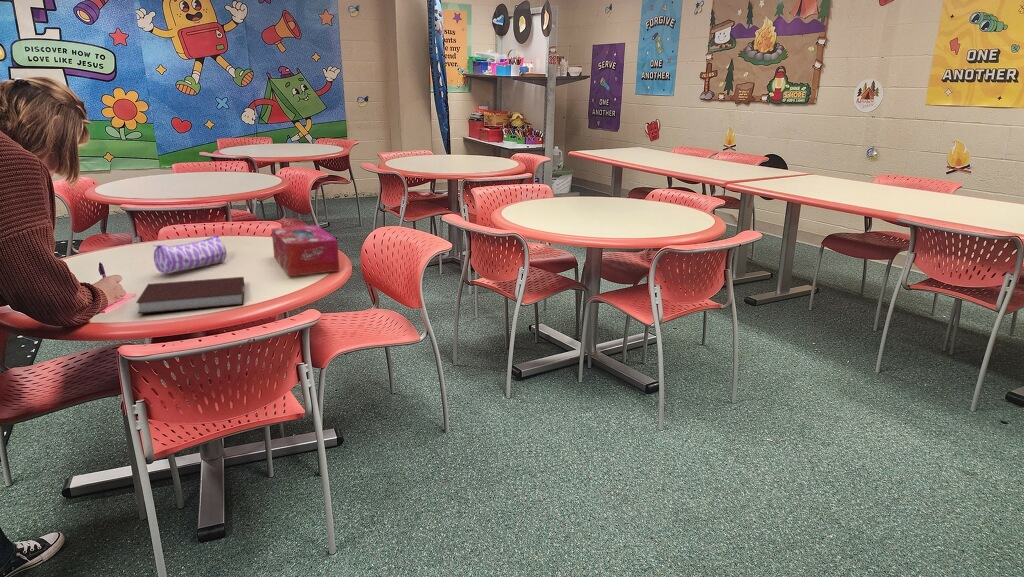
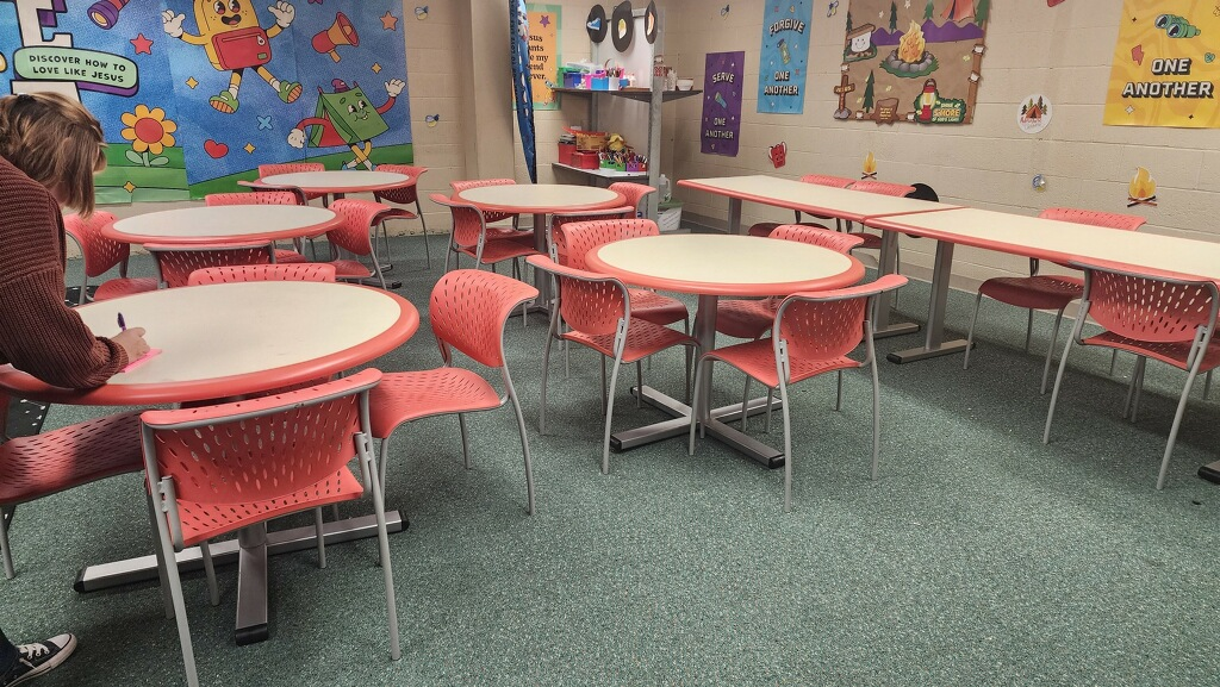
- notebook [135,276,246,315]
- pencil case [152,234,227,275]
- tissue box [271,224,340,277]
